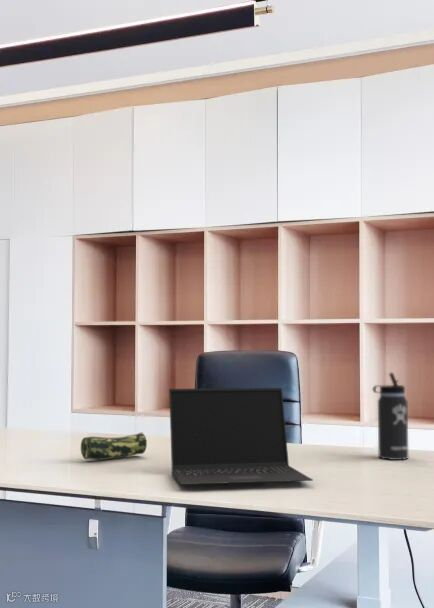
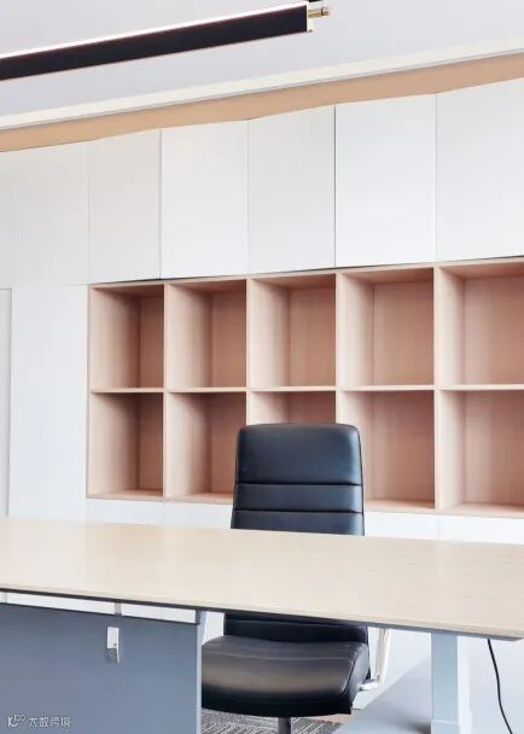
- thermos bottle [372,372,409,461]
- laptop [168,387,314,486]
- pencil case [80,431,148,461]
